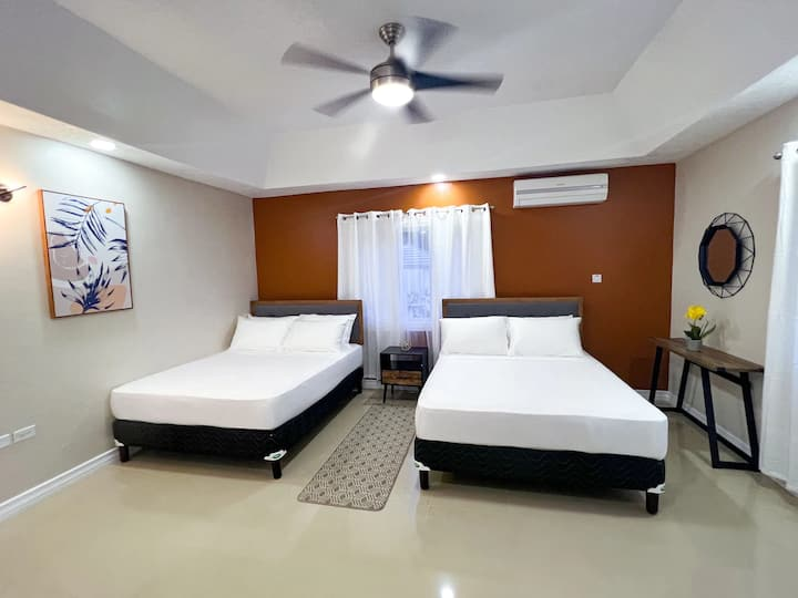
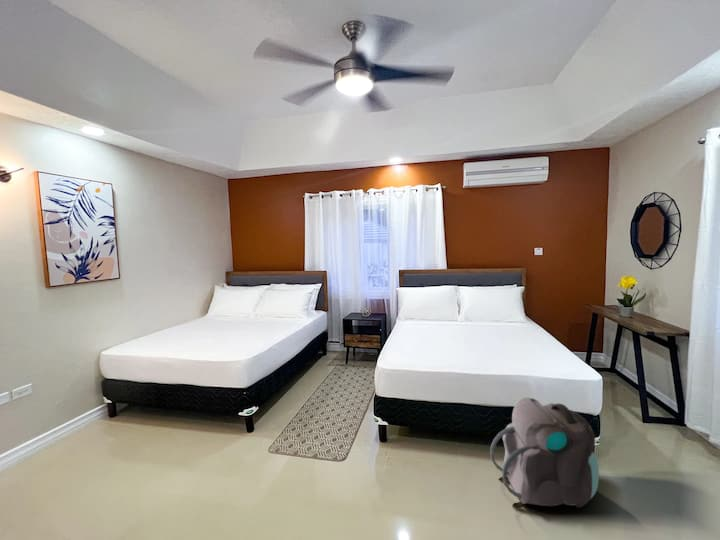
+ backpack [489,396,600,509]
